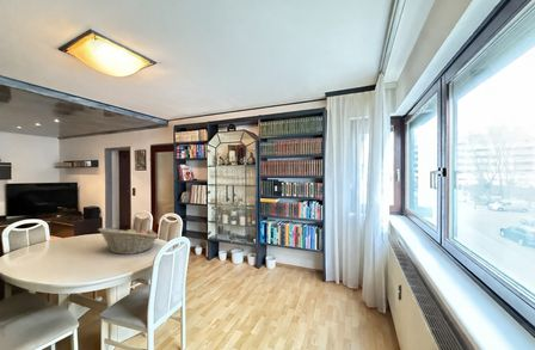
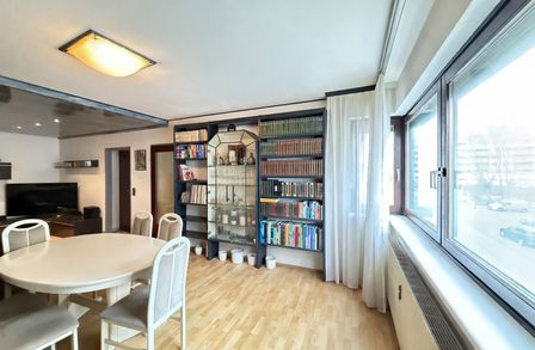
- fruit basket [97,226,160,256]
